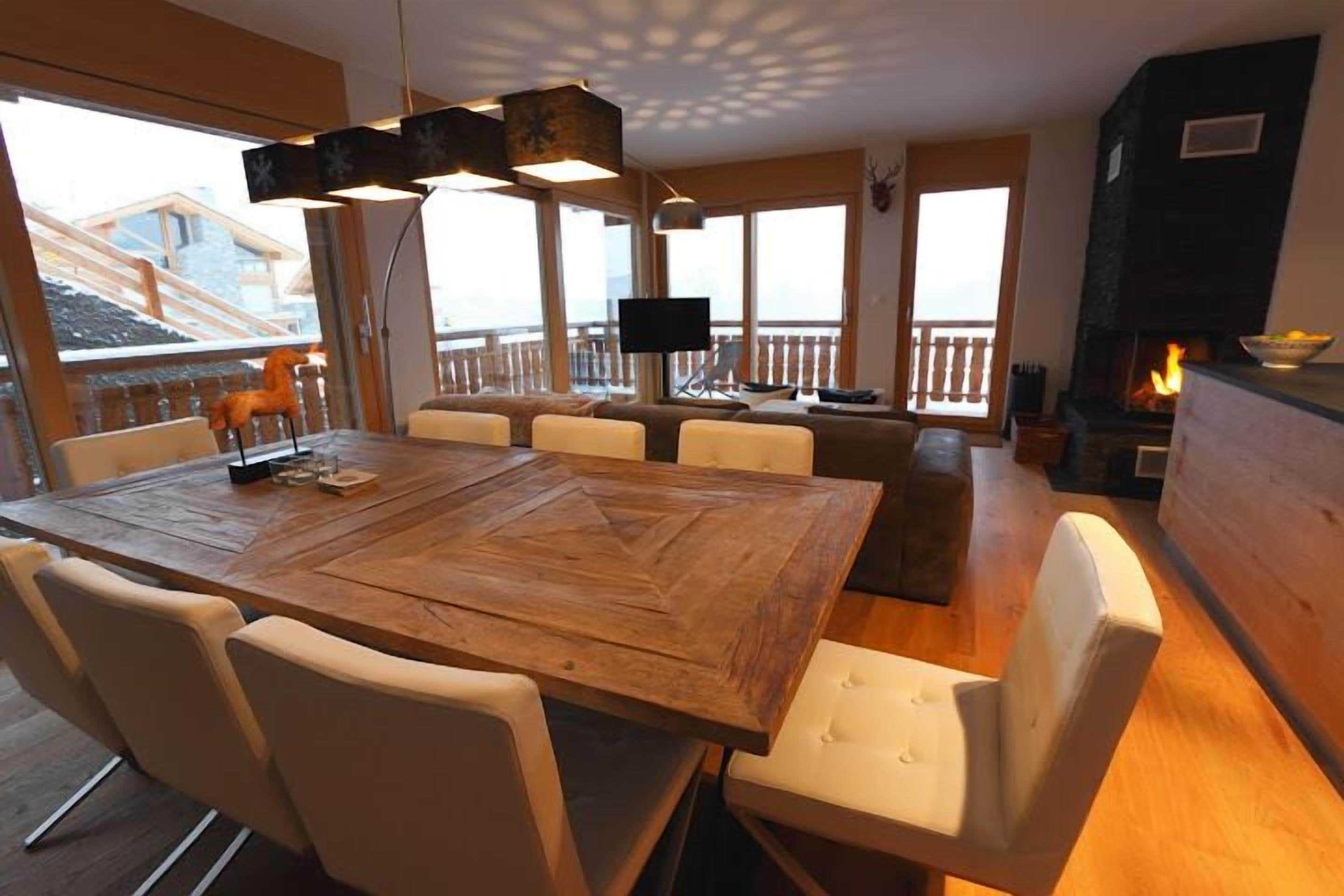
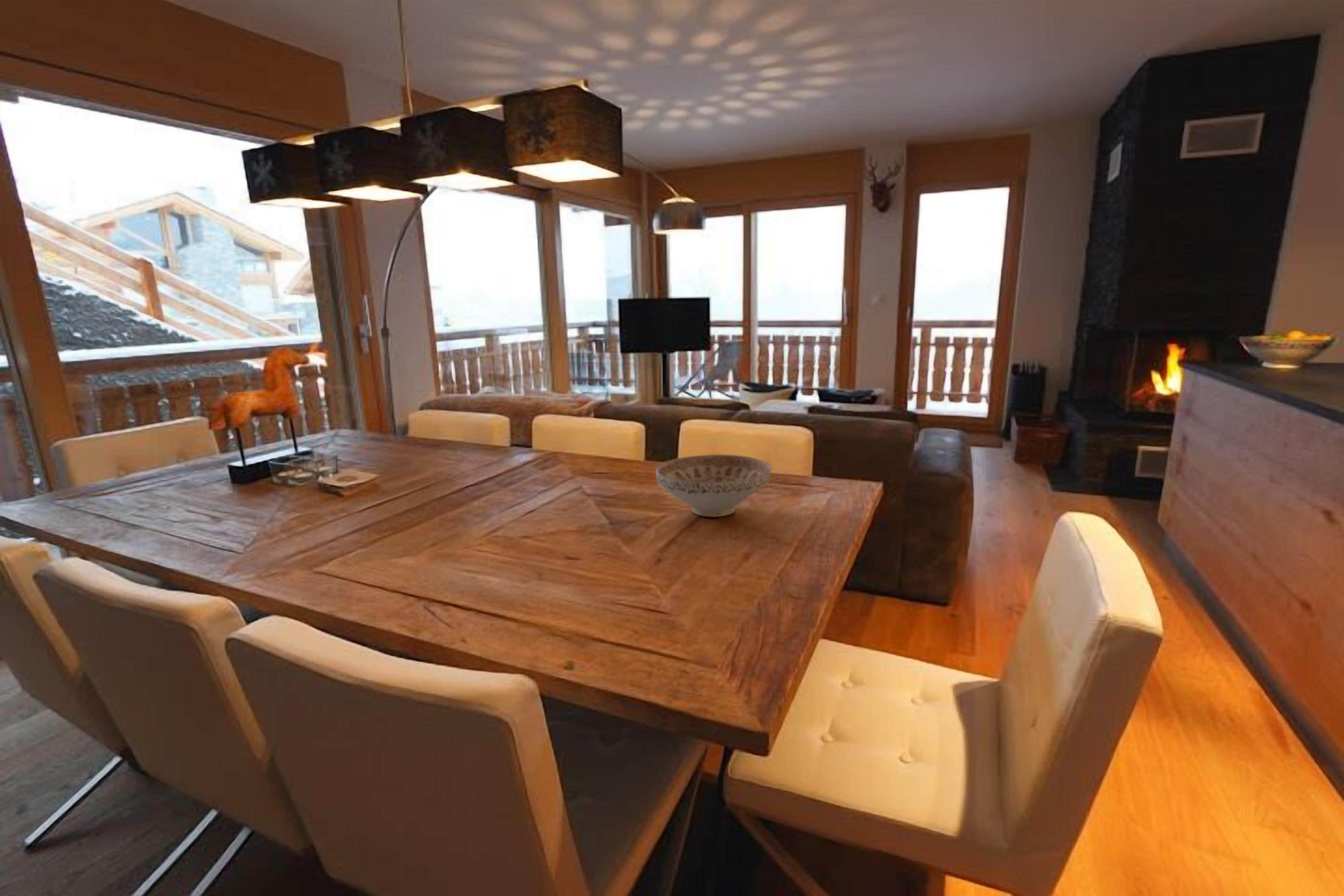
+ decorative bowl [656,454,771,518]
